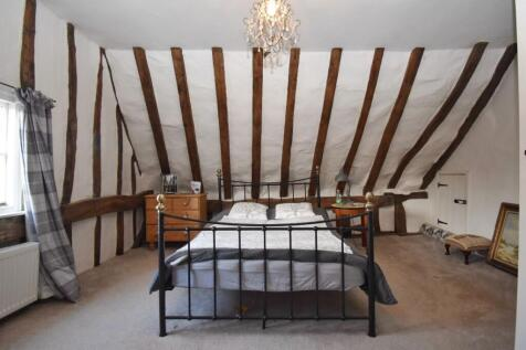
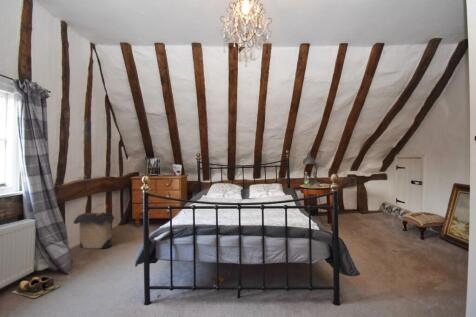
+ shoes [12,275,60,299]
+ laundry hamper [72,203,116,250]
